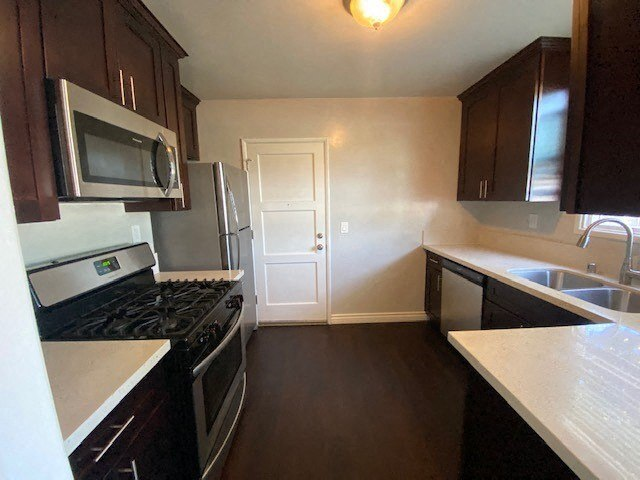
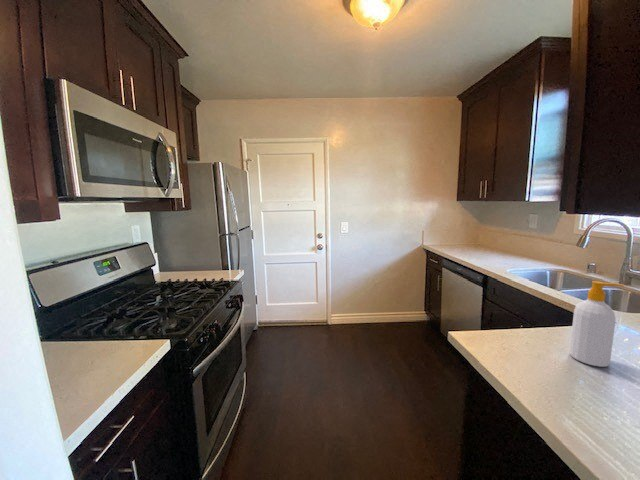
+ soap bottle [568,280,625,368]
